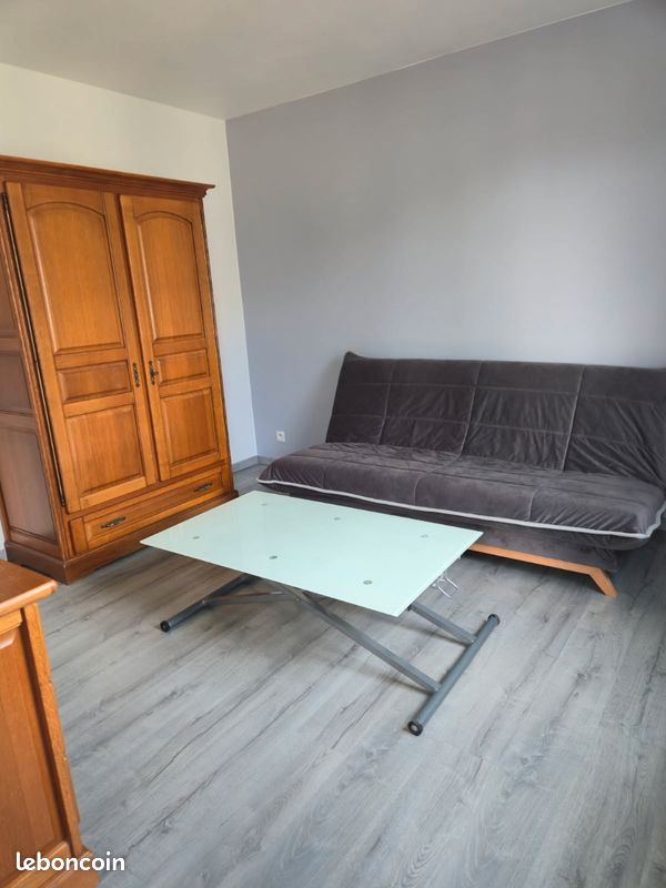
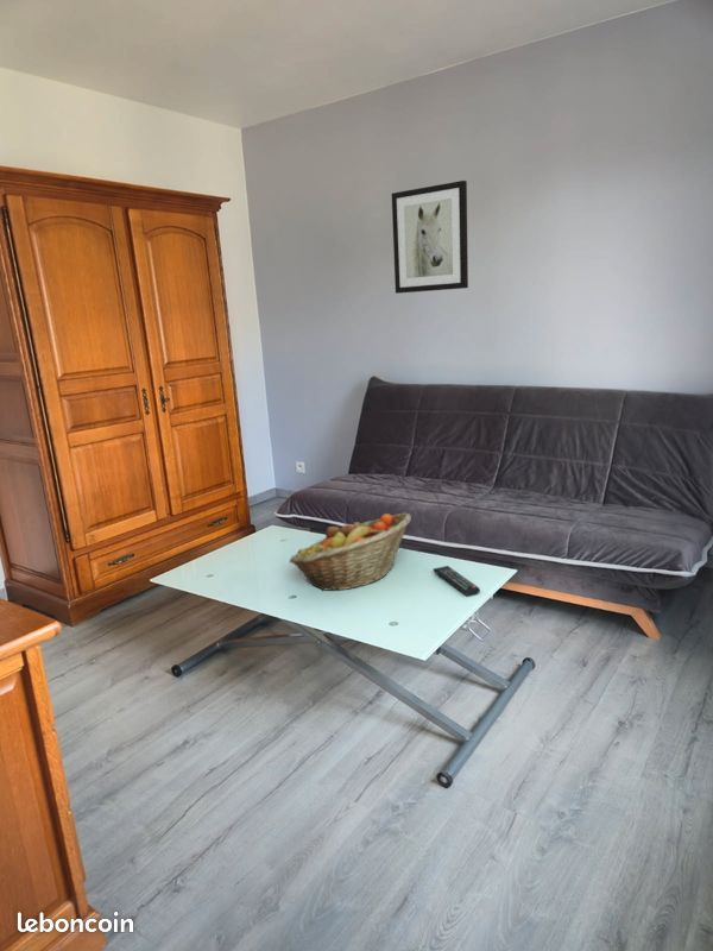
+ fruit basket [289,512,412,592]
+ wall art [391,180,469,295]
+ remote control [433,565,481,598]
